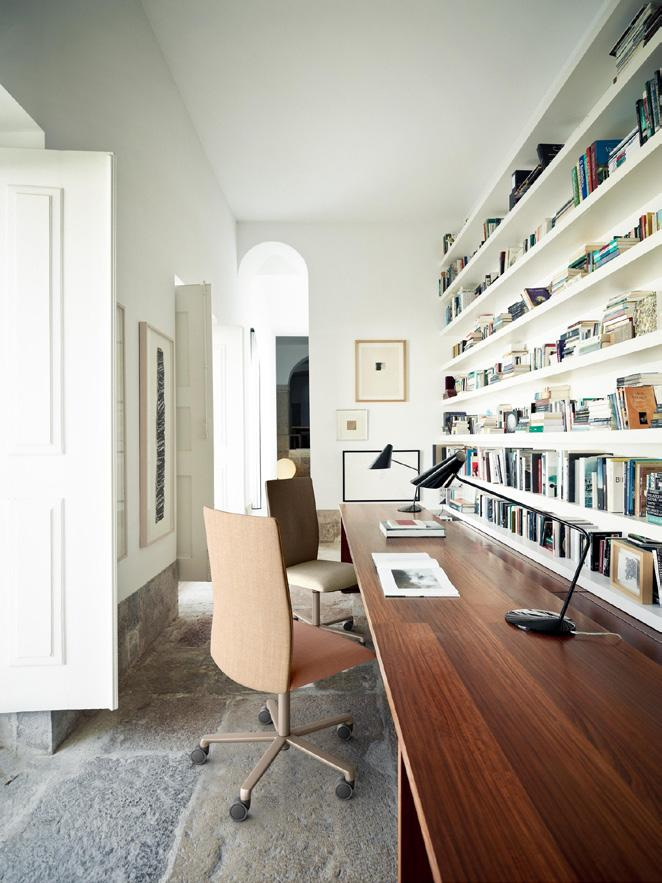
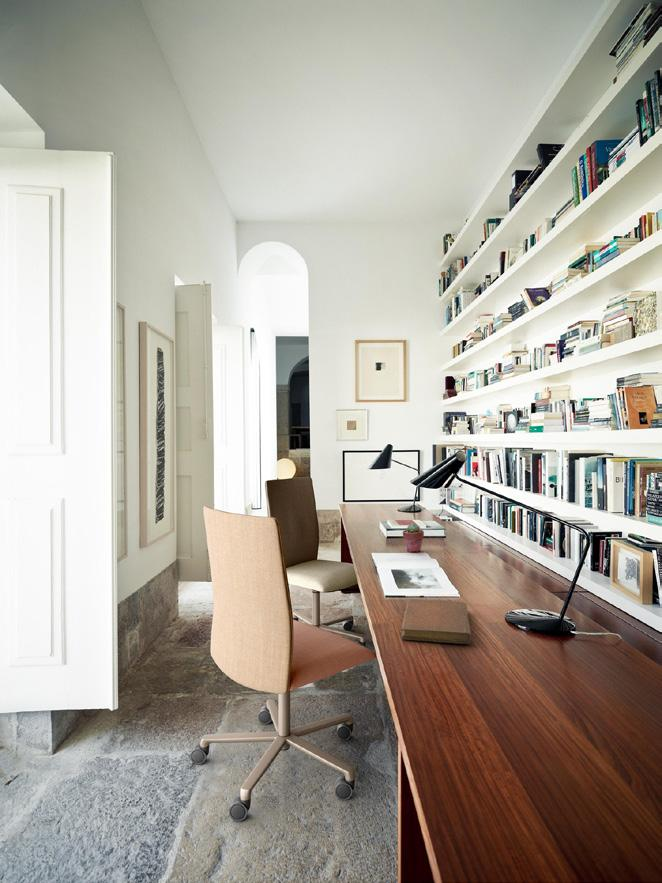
+ notebook [400,598,473,645]
+ potted succulent [402,522,425,553]
